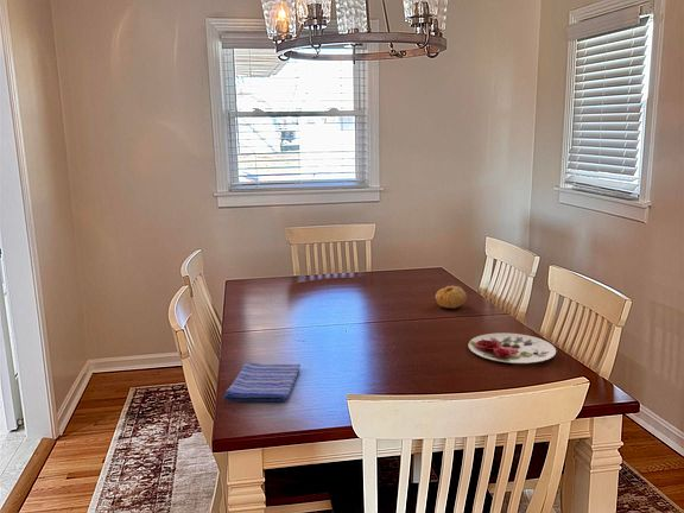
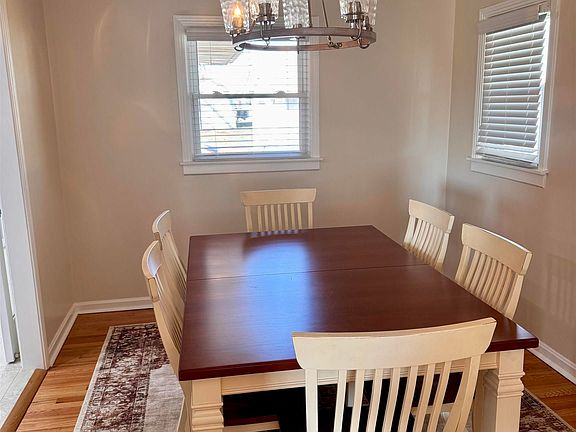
- dish towel [222,361,302,403]
- plate [467,331,557,365]
- fruit [435,285,468,310]
